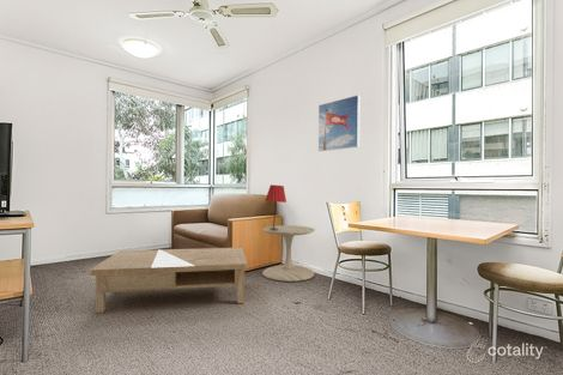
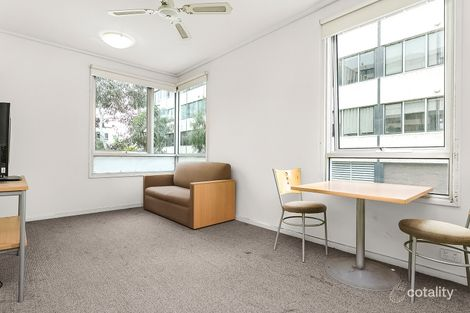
- table lamp [265,183,287,230]
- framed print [317,95,361,152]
- side table [261,224,316,283]
- coffee table [87,246,249,314]
